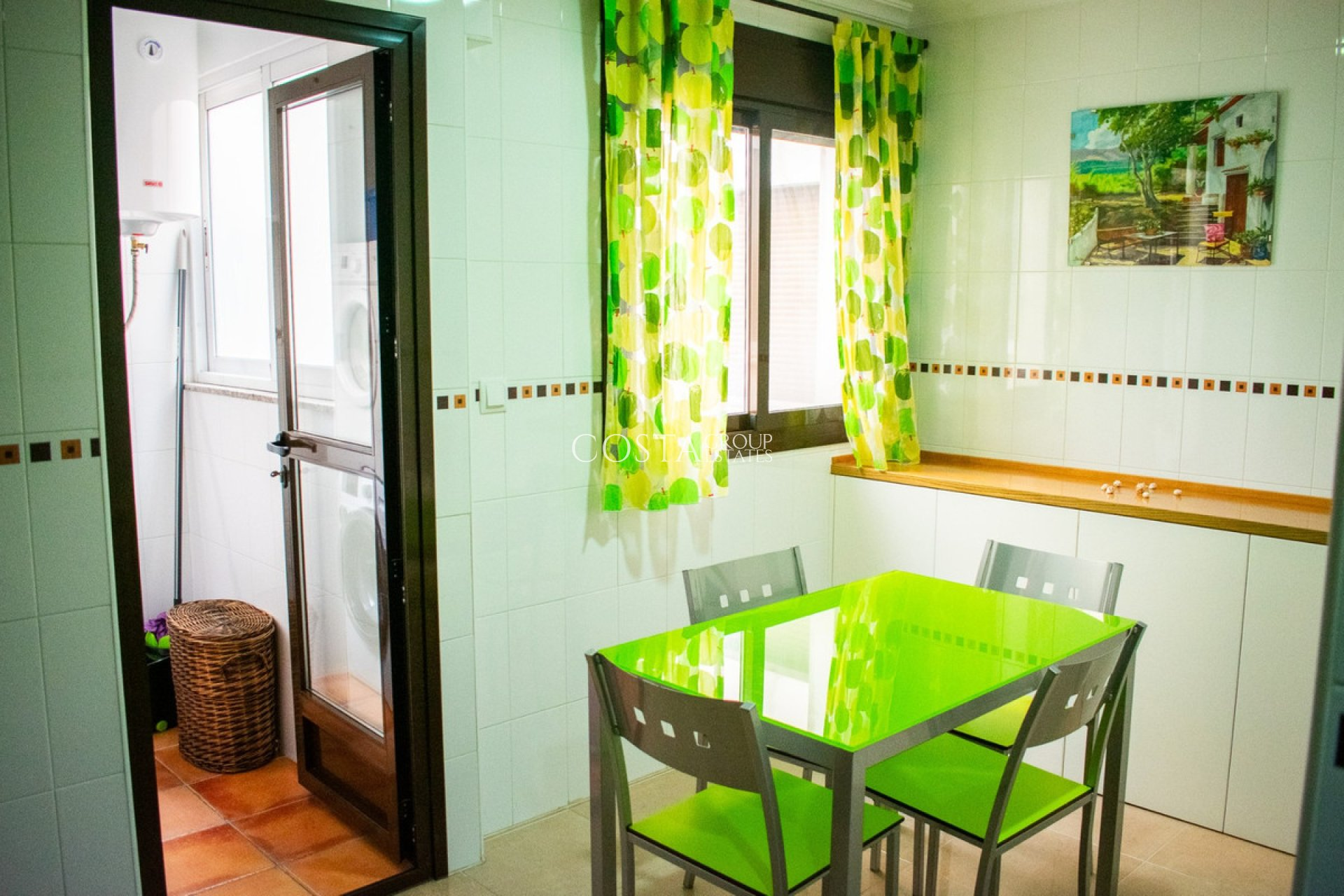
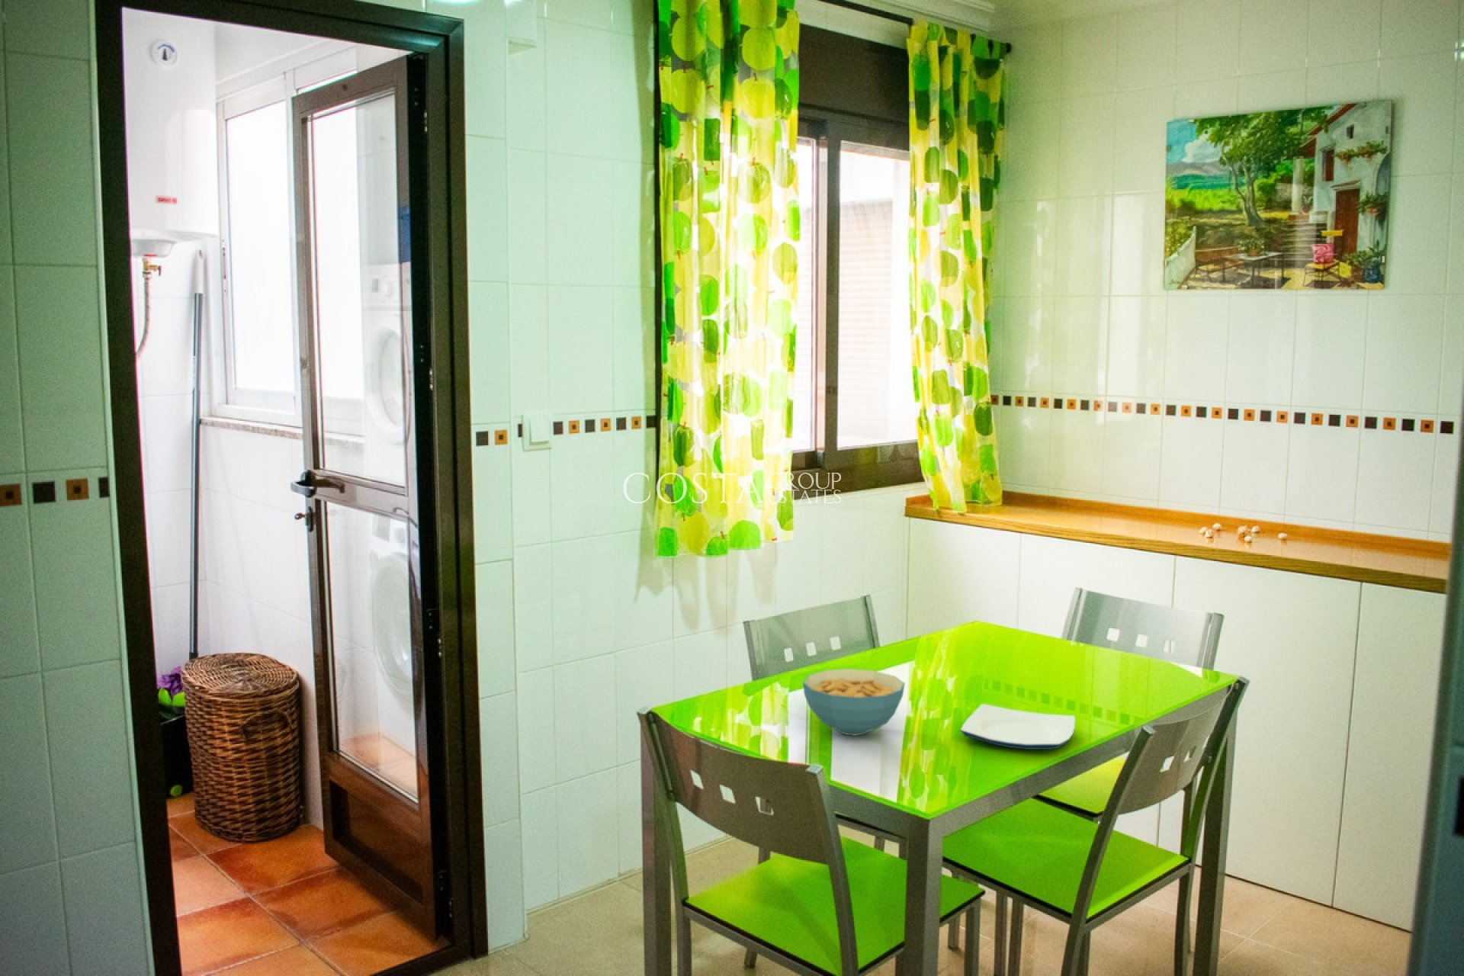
+ cereal bowl [802,668,906,736]
+ plate [960,703,1076,751]
